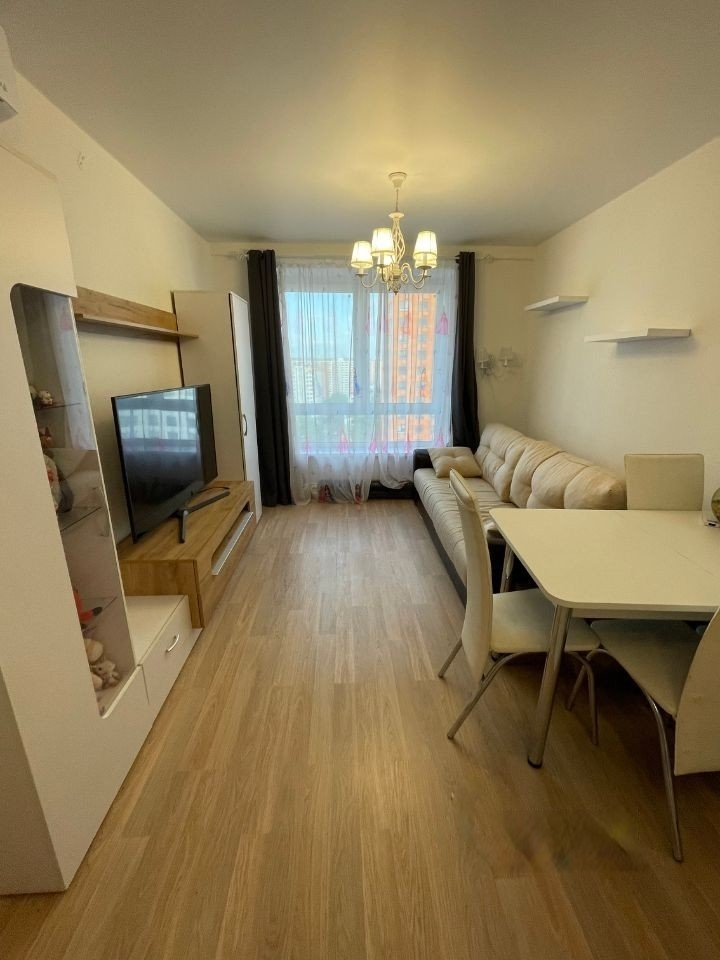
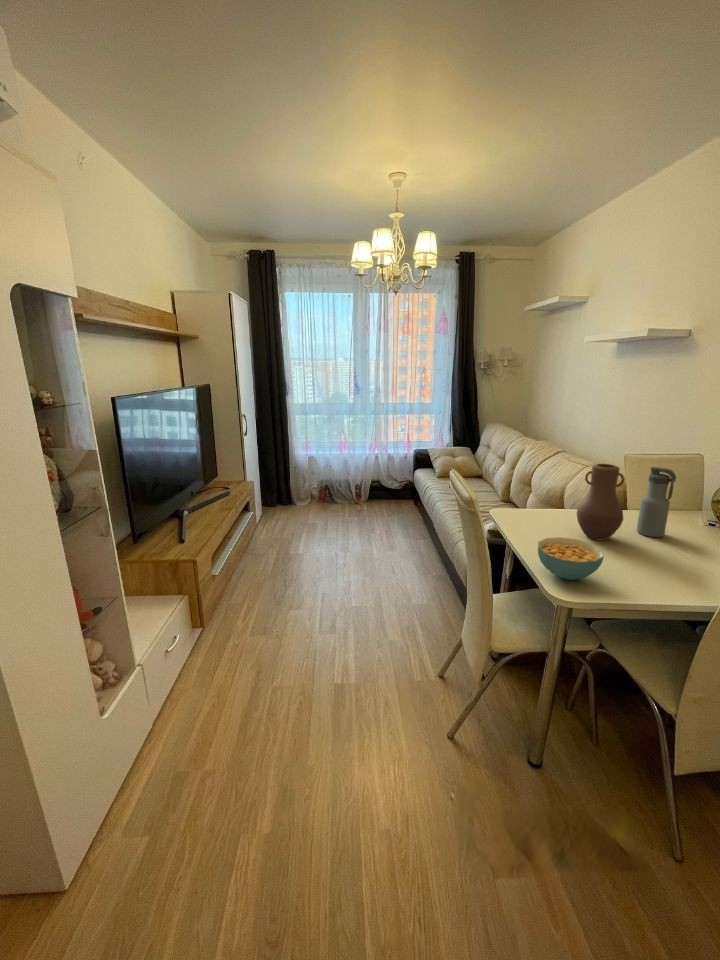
+ cereal bowl [537,536,605,581]
+ vase [576,463,625,541]
+ water bottle [636,466,677,538]
